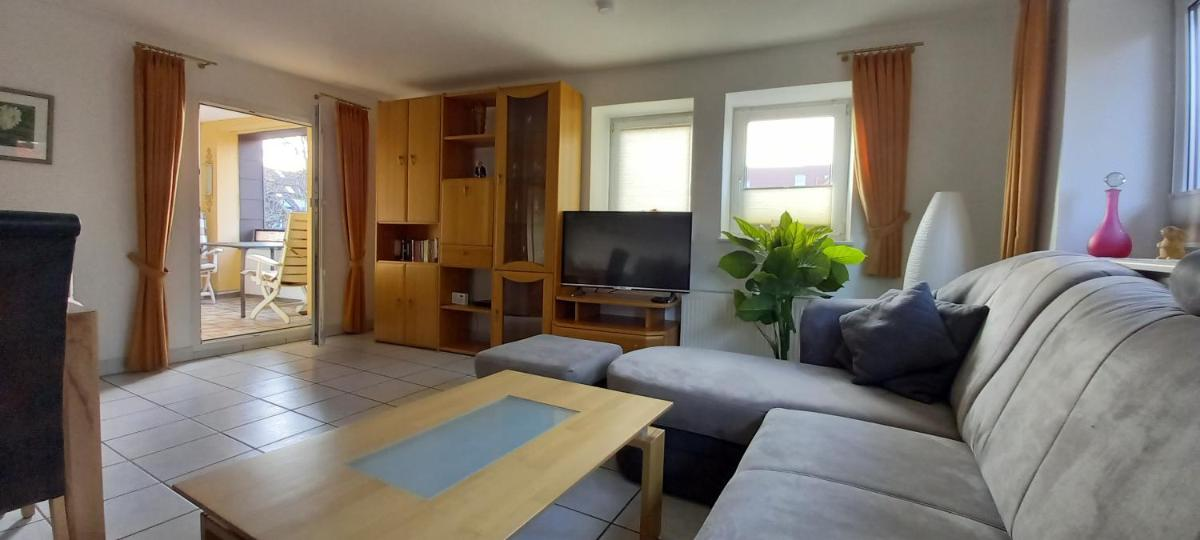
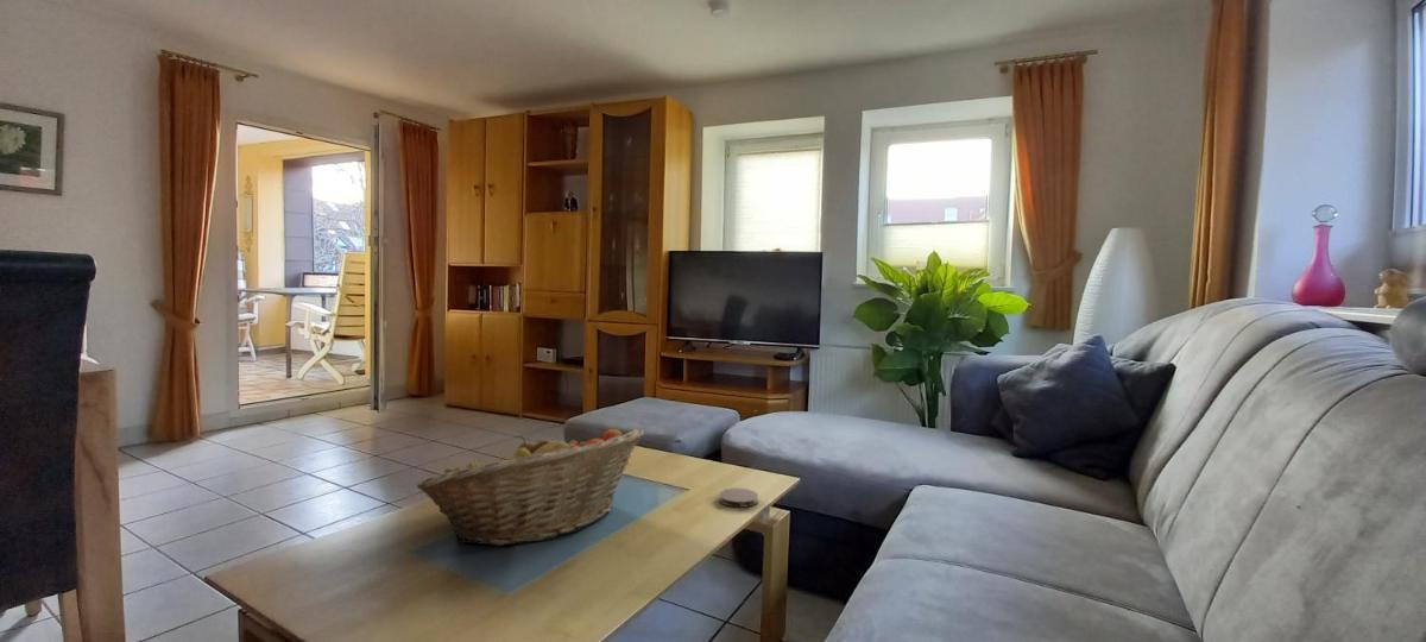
+ coaster [718,487,759,509]
+ fruit basket [416,428,645,547]
